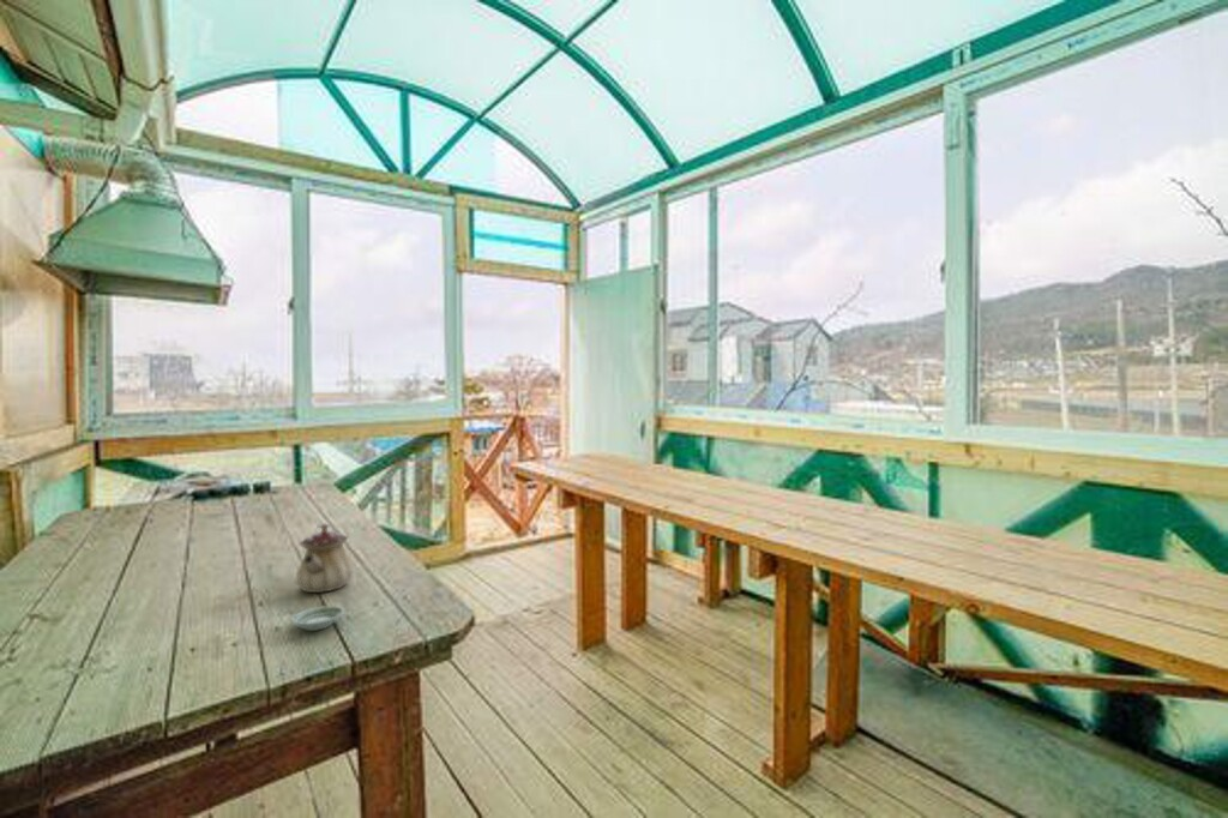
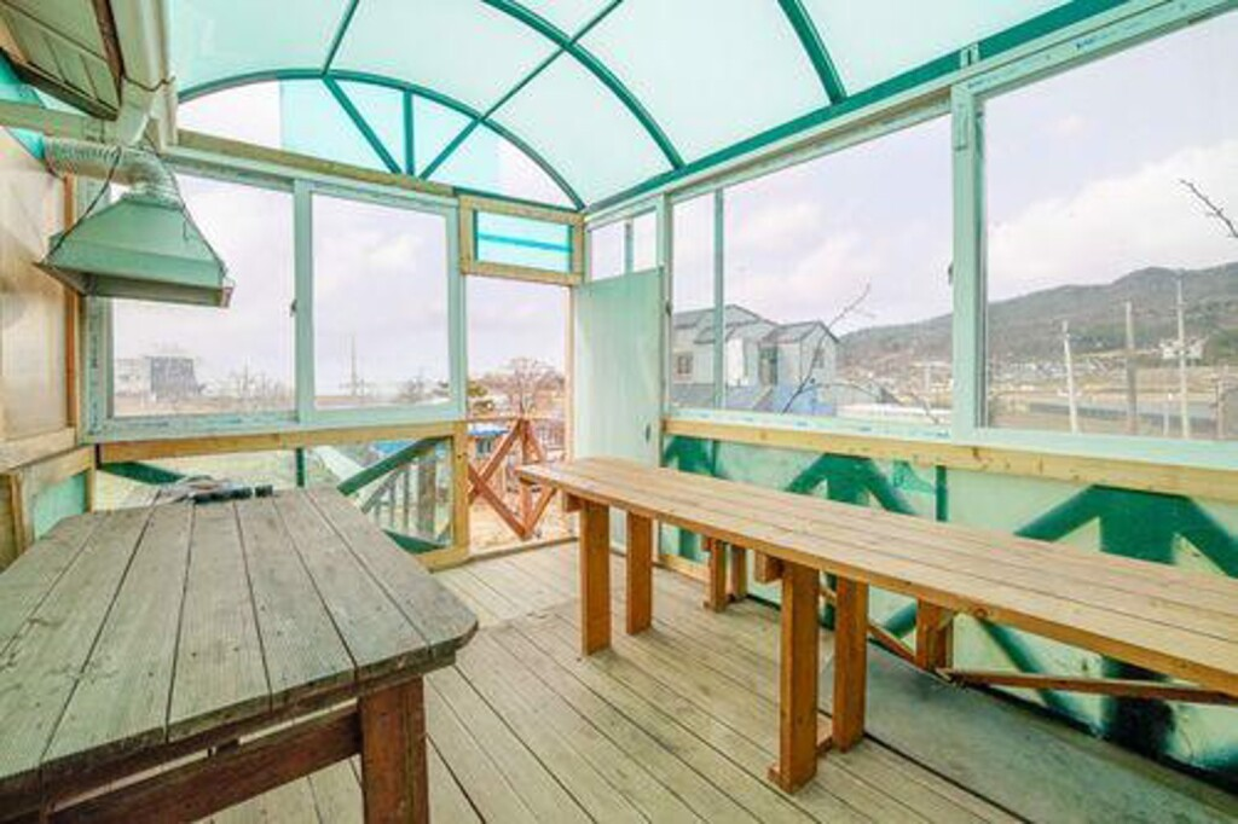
- saucer [290,605,345,632]
- teapot [294,522,354,594]
